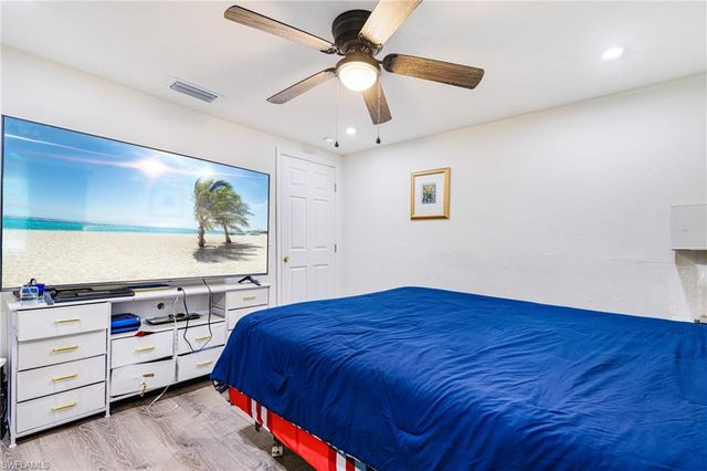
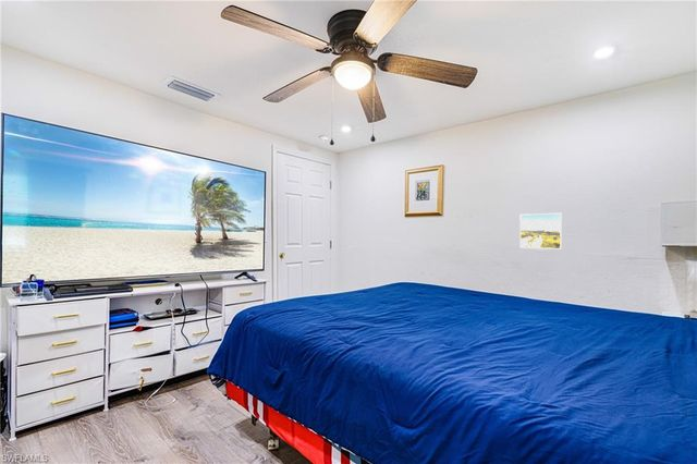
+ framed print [518,212,563,251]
